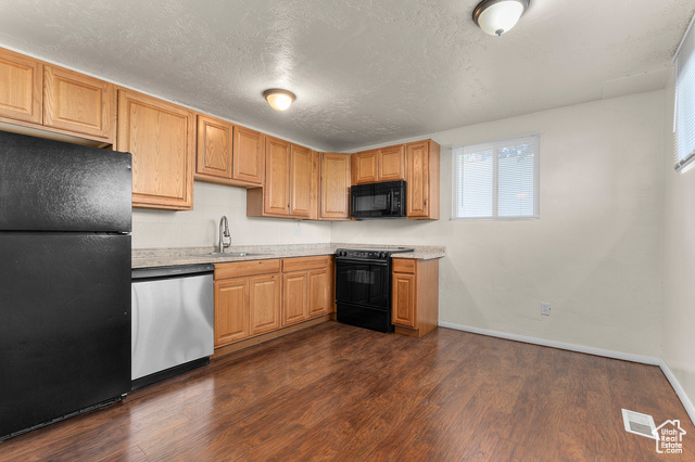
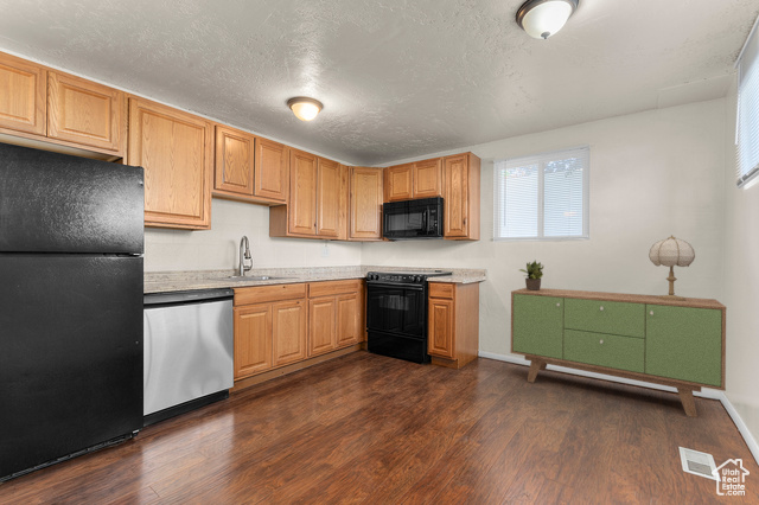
+ sideboard [509,287,727,418]
+ potted plant [518,260,544,289]
+ table lamp [648,234,696,301]
